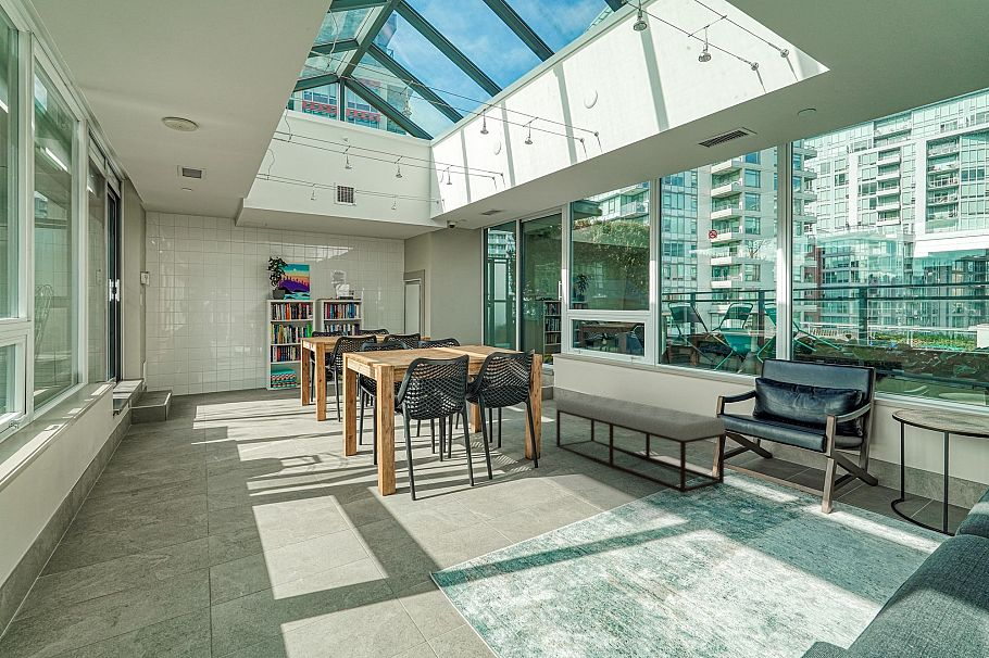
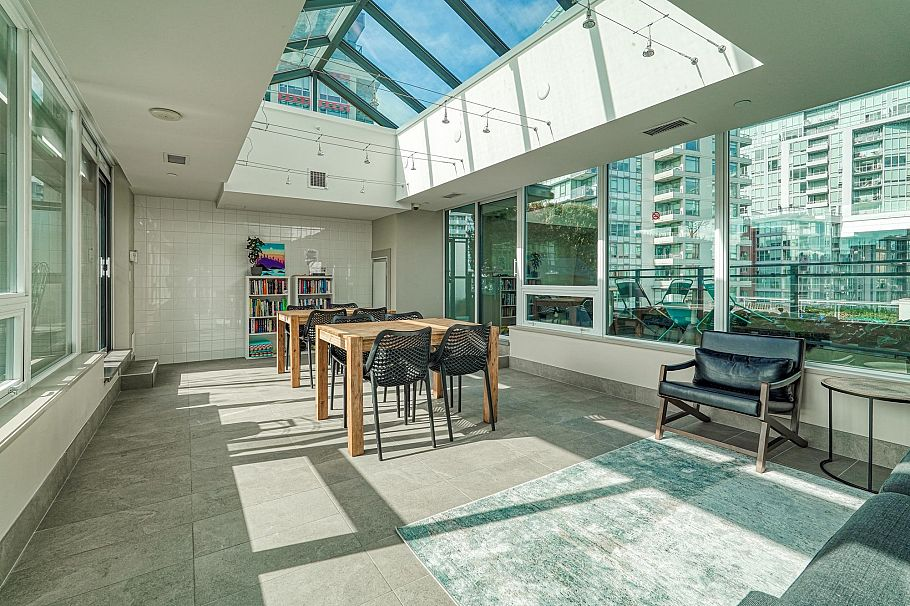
- bench [554,393,726,494]
